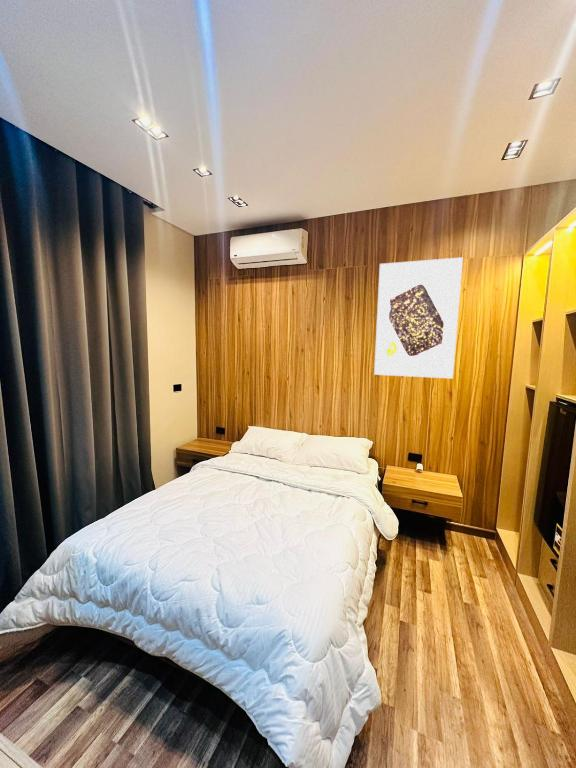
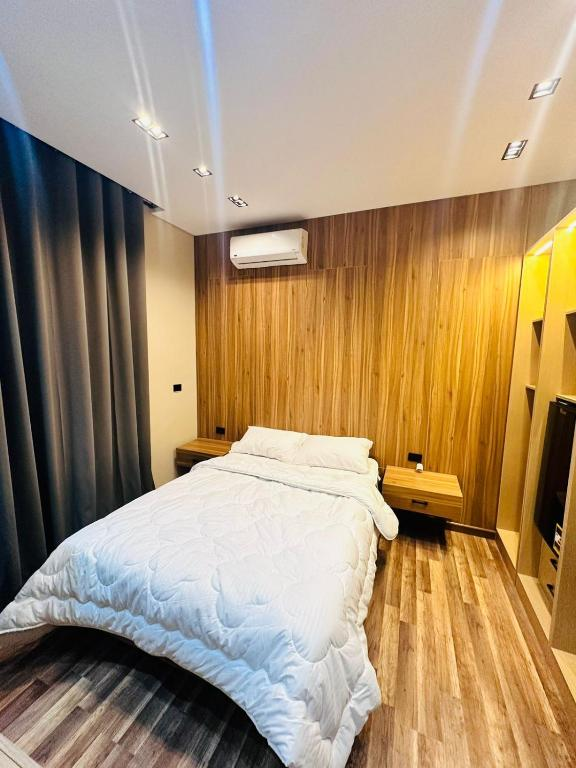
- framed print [373,256,464,379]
